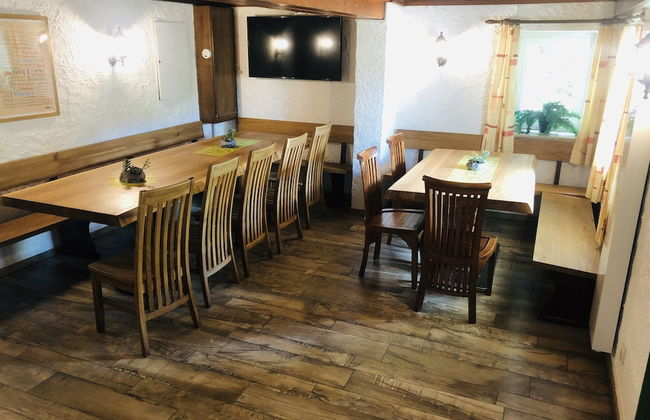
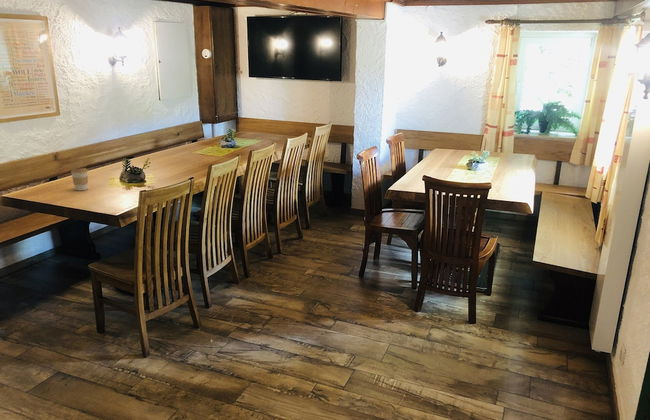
+ coffee cup [70,167,89,191]
